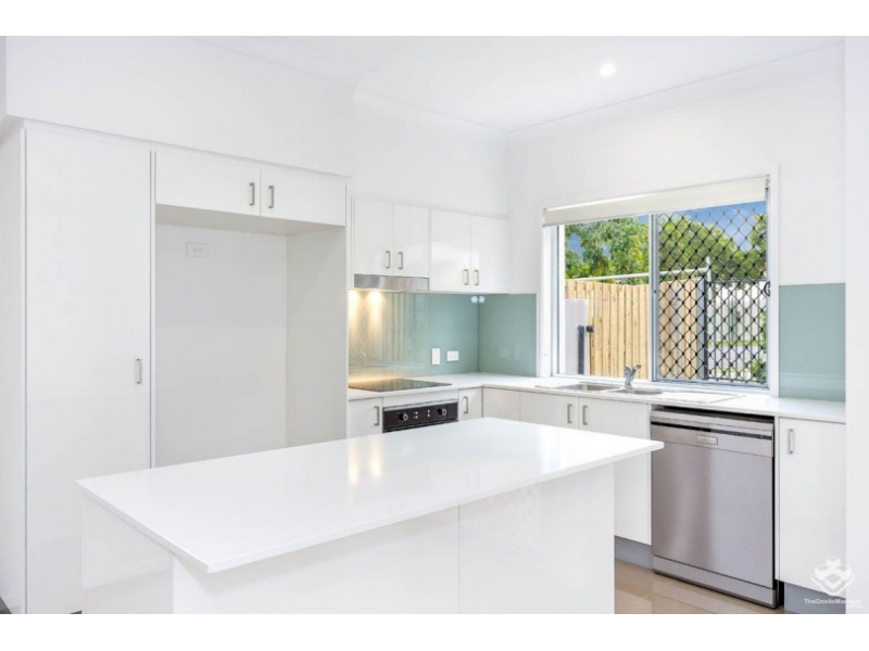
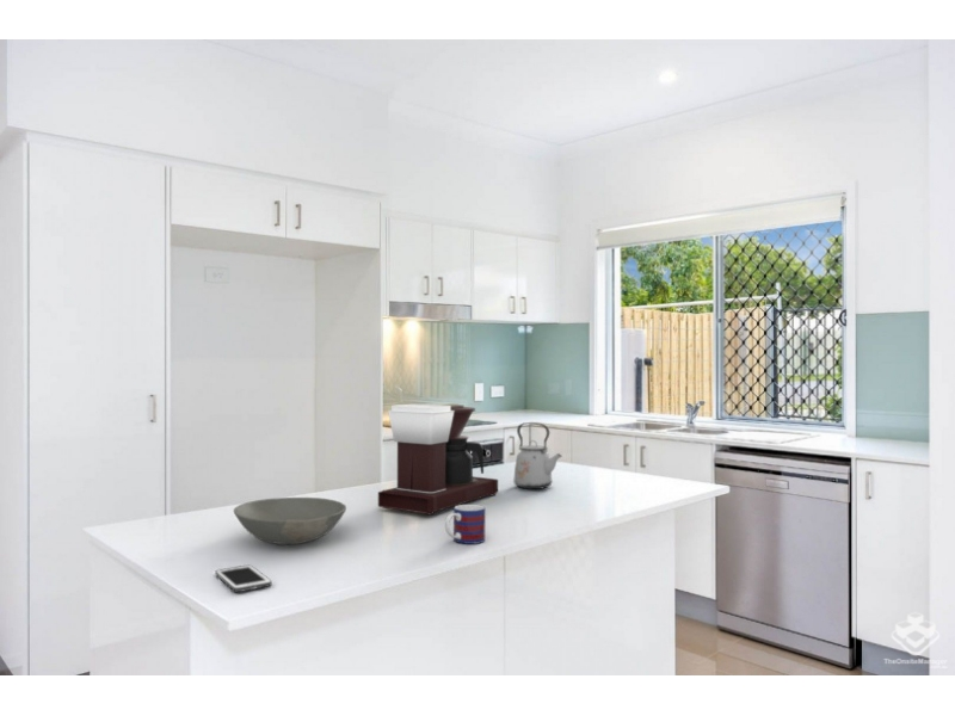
+ kettle [512,421,563,490]
+ bowl [233,496,347,545]
+ mug [444,504,487,545]
+ cell phone [214,564,273,593]
+ coffee maker [377,402,499,517]
